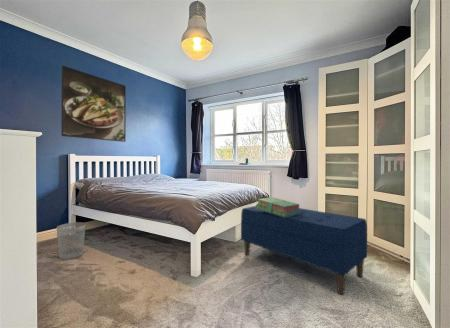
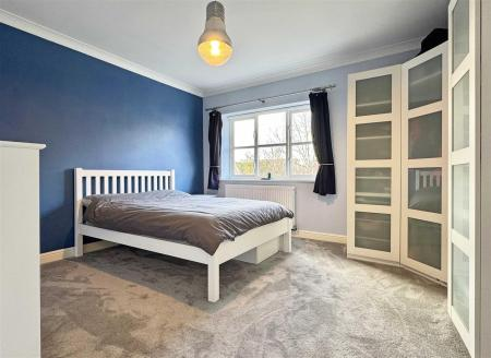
- wastebasket [56,221,87,260]
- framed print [60,64,127,143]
- stack of books [255,196,300,217]
- bench [240,205,368,295]
